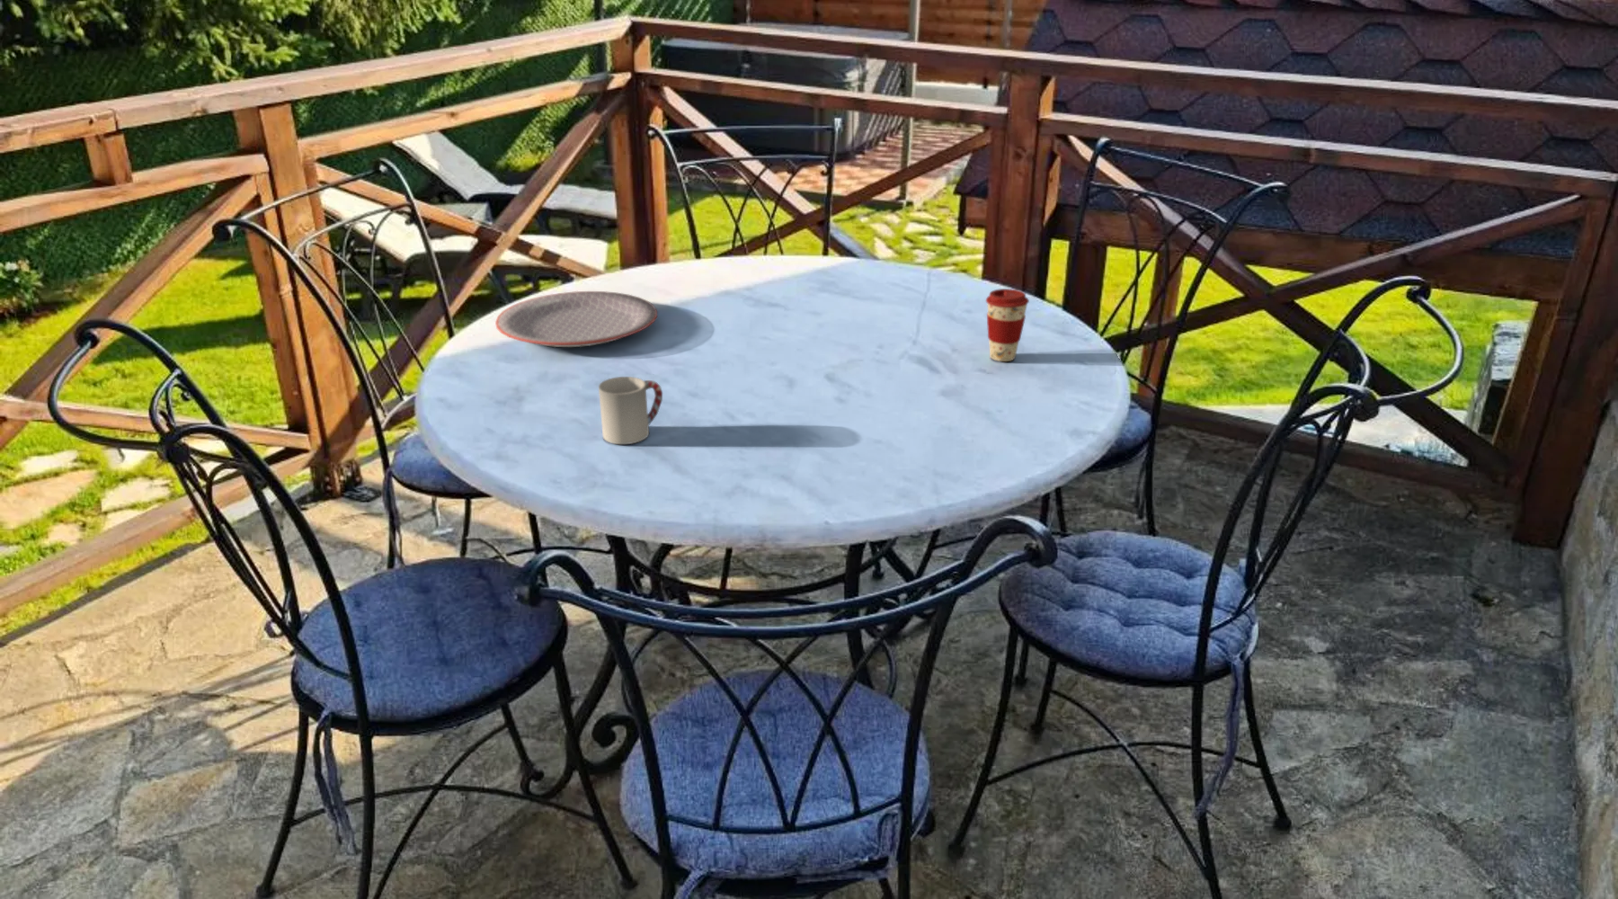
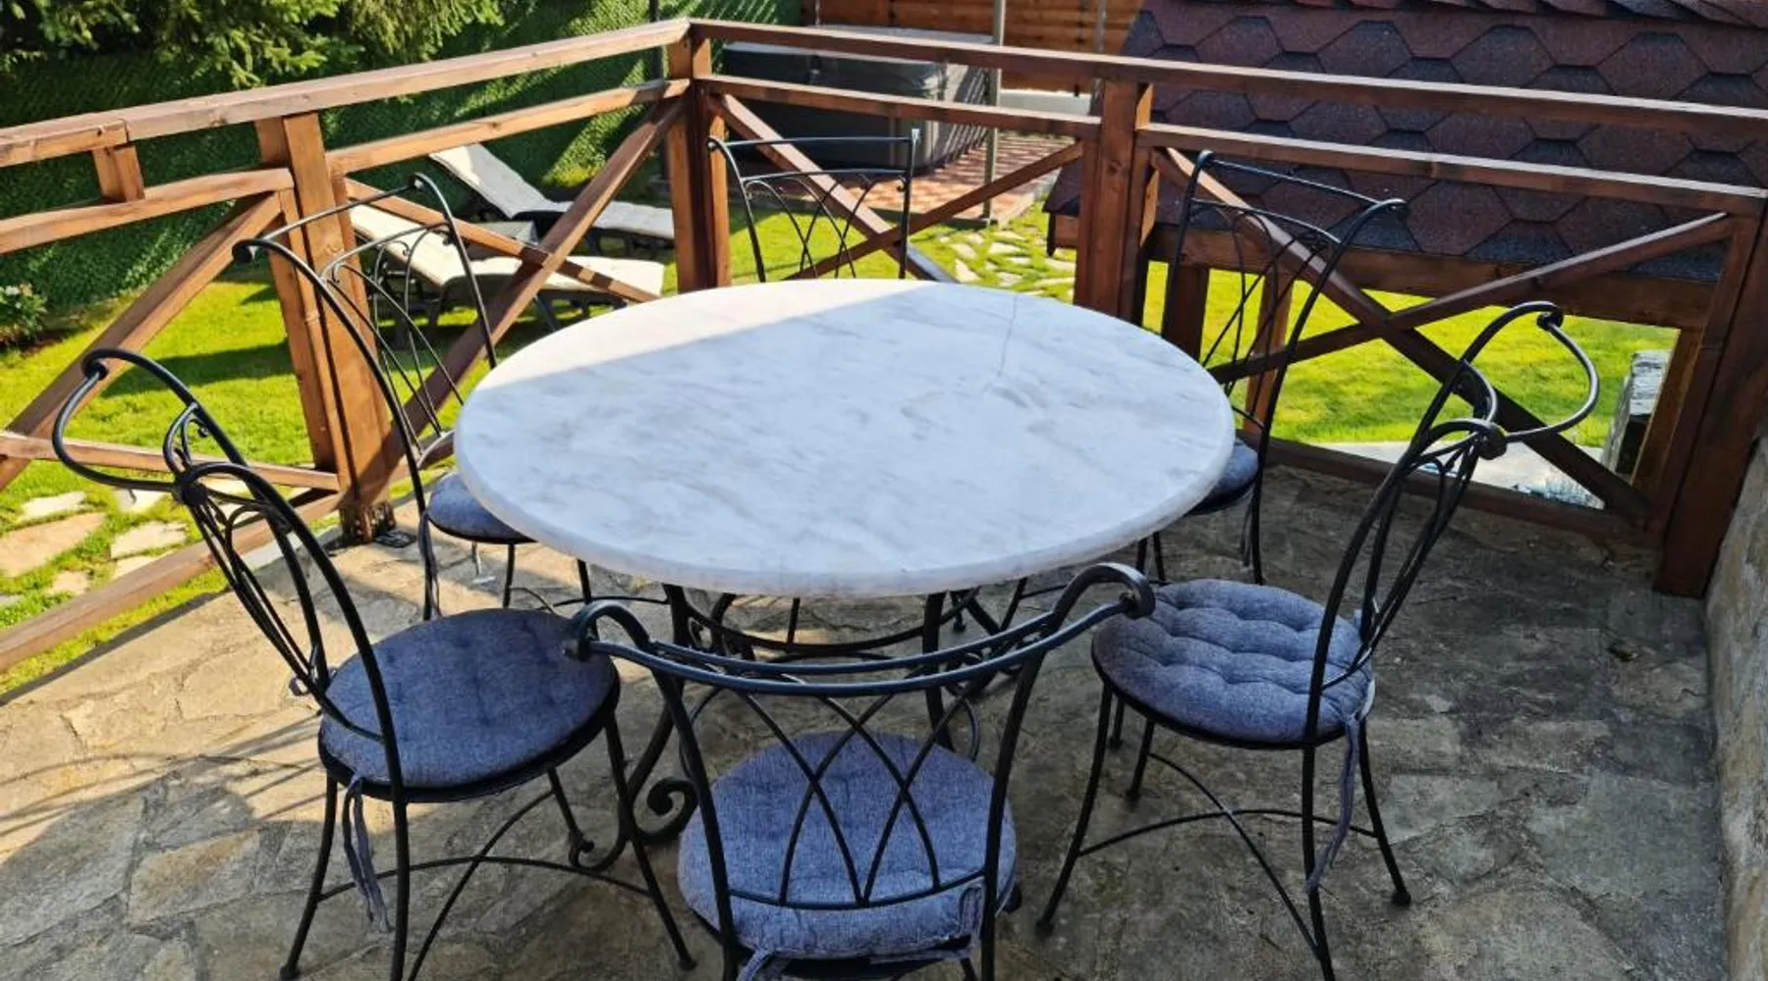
- cup [598,375,663,445]
- plate [495,290,658,348]
- coffee cup [985,288,1030,362]
